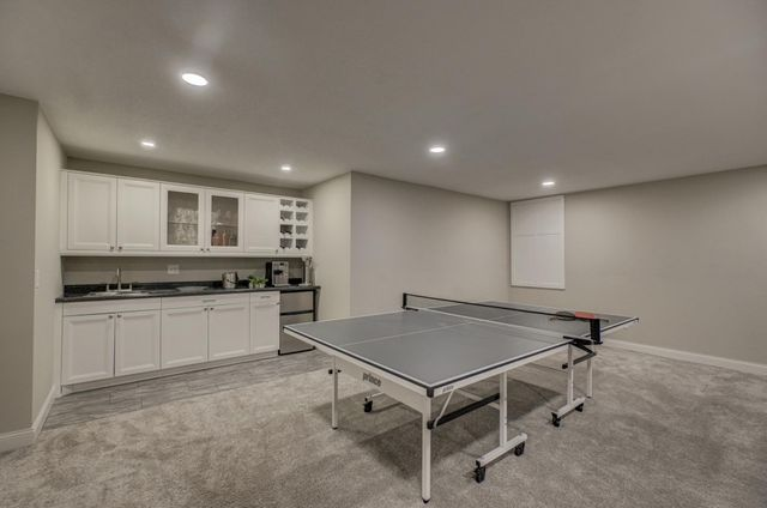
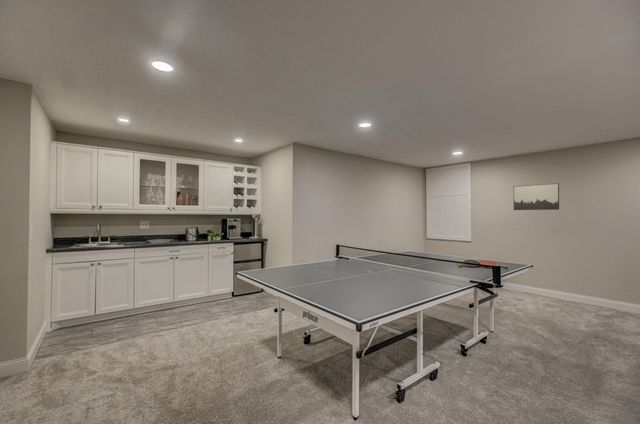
+ wall art [512,182,560,211]
